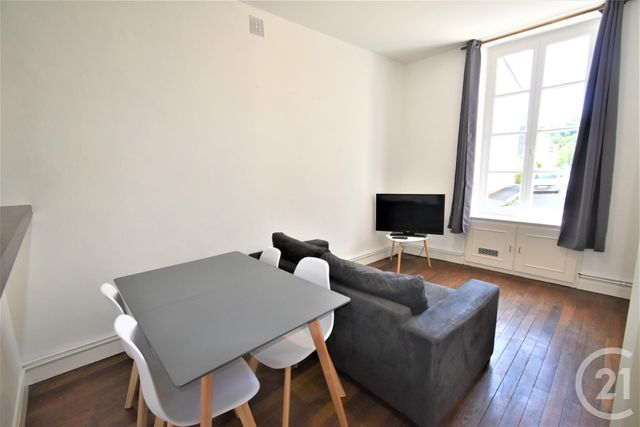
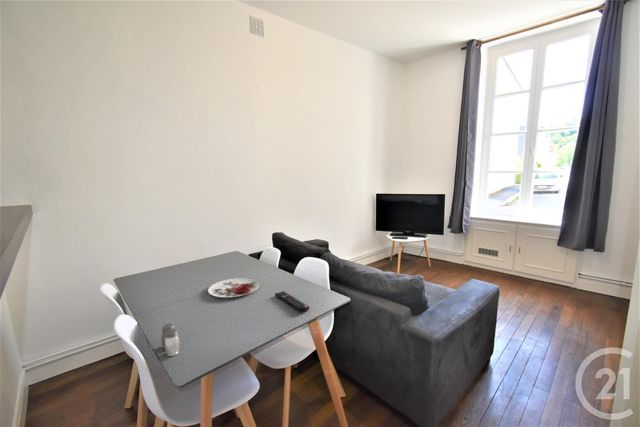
+ salt and pepper shaker [161,322,181,357]
+ remote control [274,290,310,313]
+ plate [207,277,260,298]
